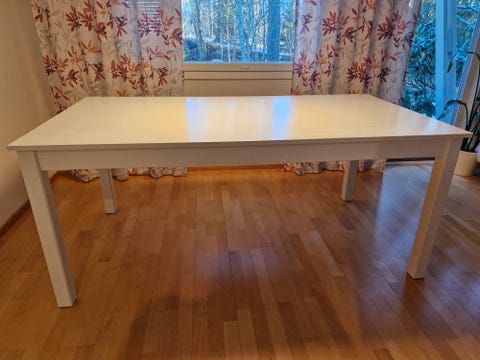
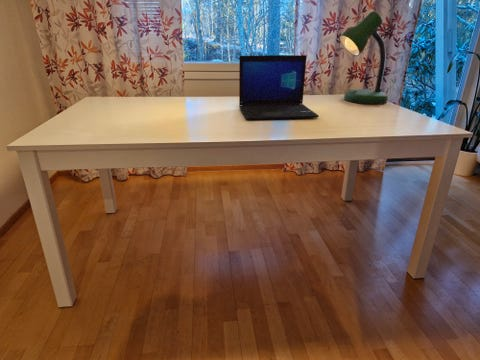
+ desk lamp [338,11,389,105]
+ laptop [238,54,320,121]
